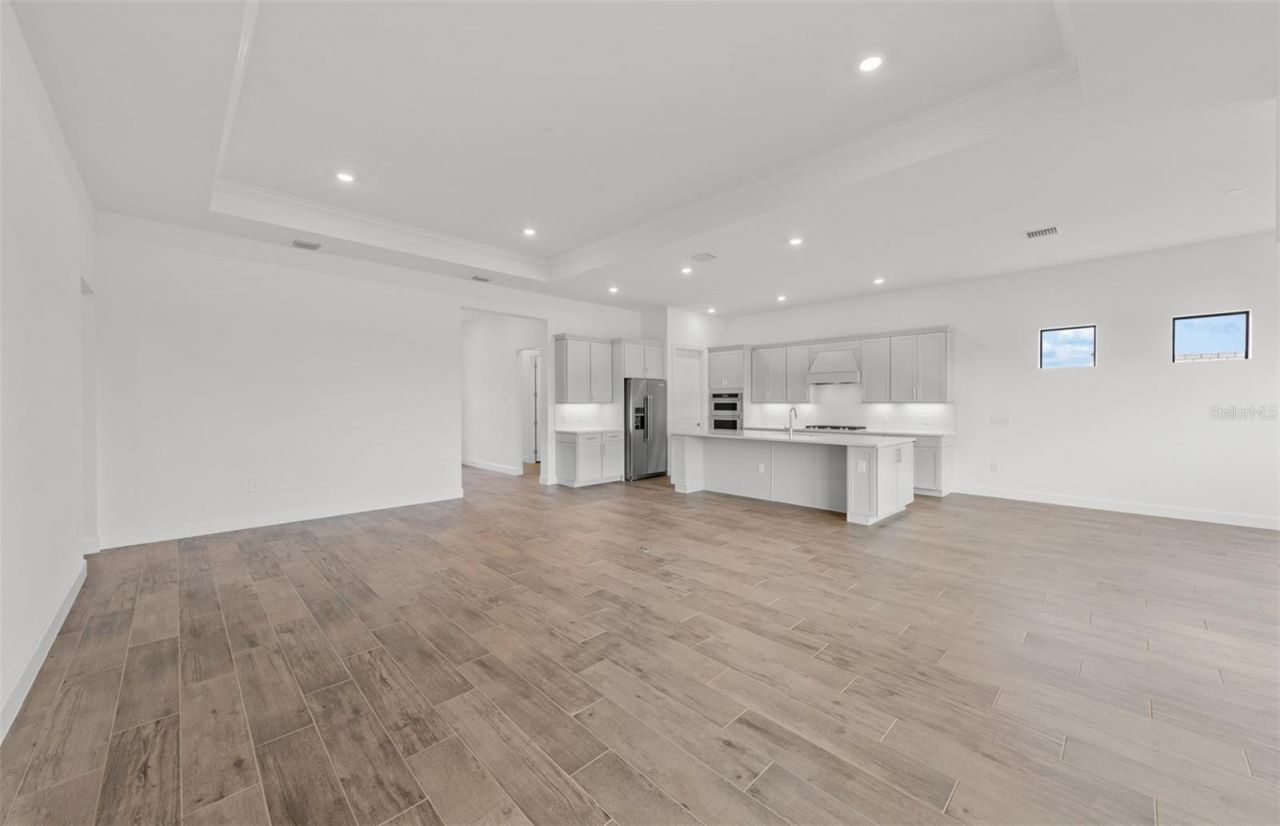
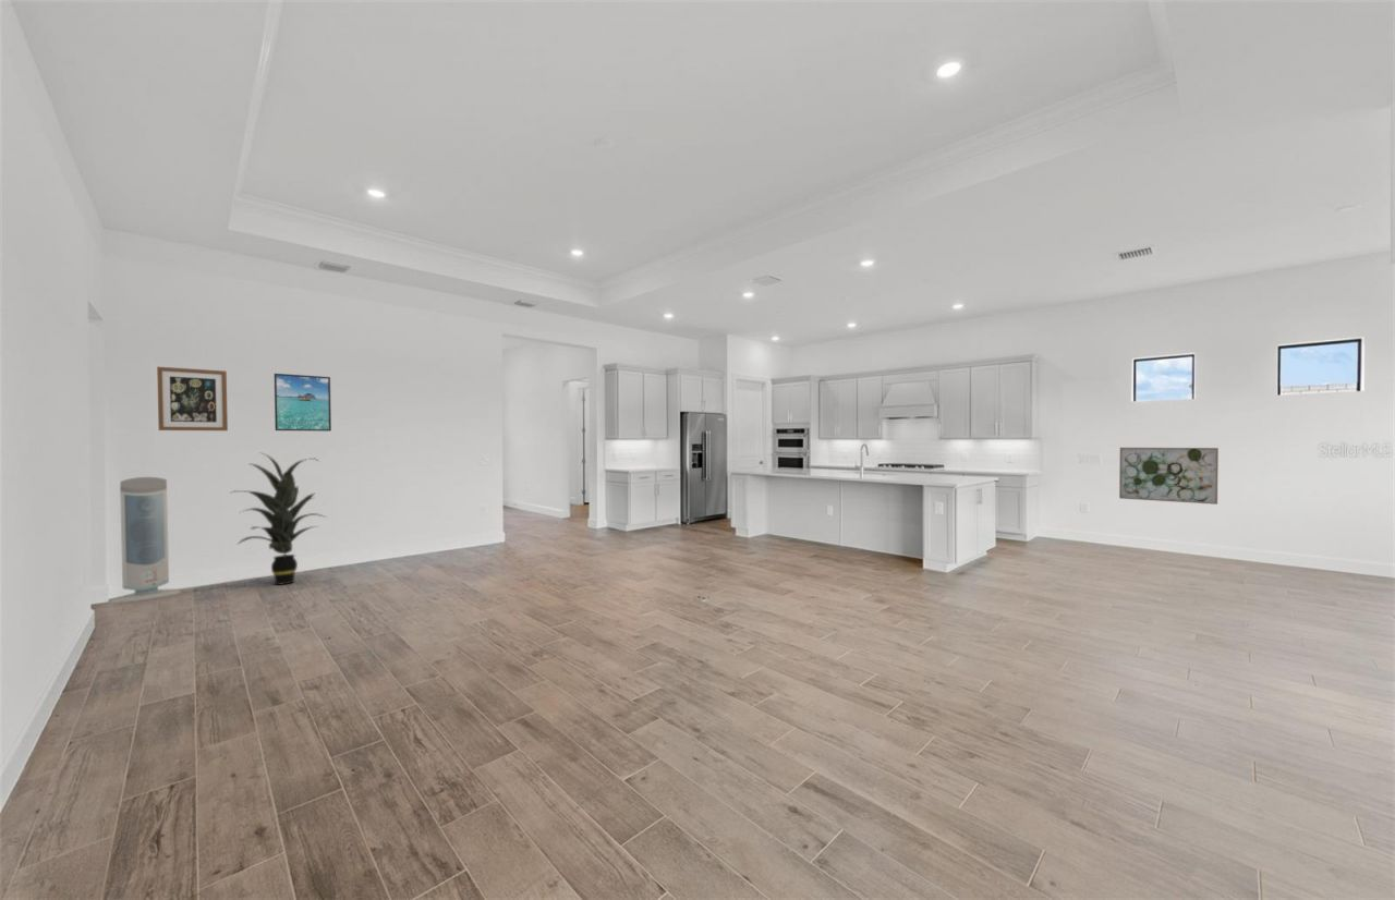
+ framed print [274,373,332,433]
+ wall art [1118,447,1220,506]
+ indoor plant [228,451,328,586]
+ wall art [156,366,229,431]
+ air purifier [109,476,181,605]
